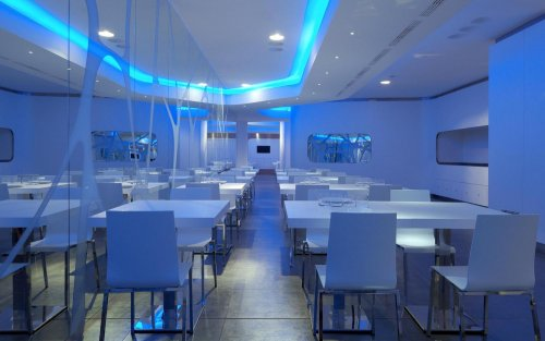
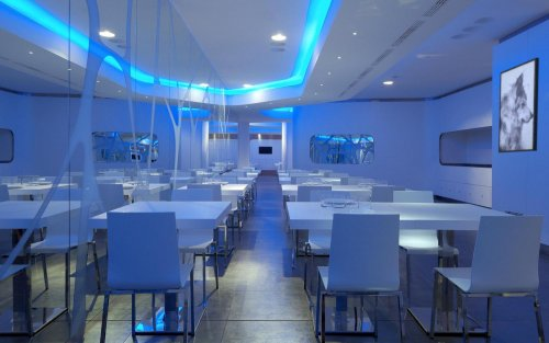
+ wall art [497,57,540,153]
